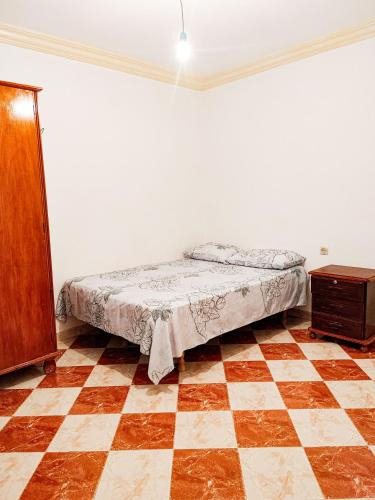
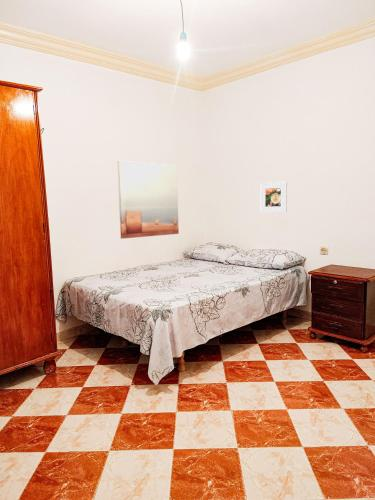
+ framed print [260,180,288,213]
+ wall art [116,160,180,240]
